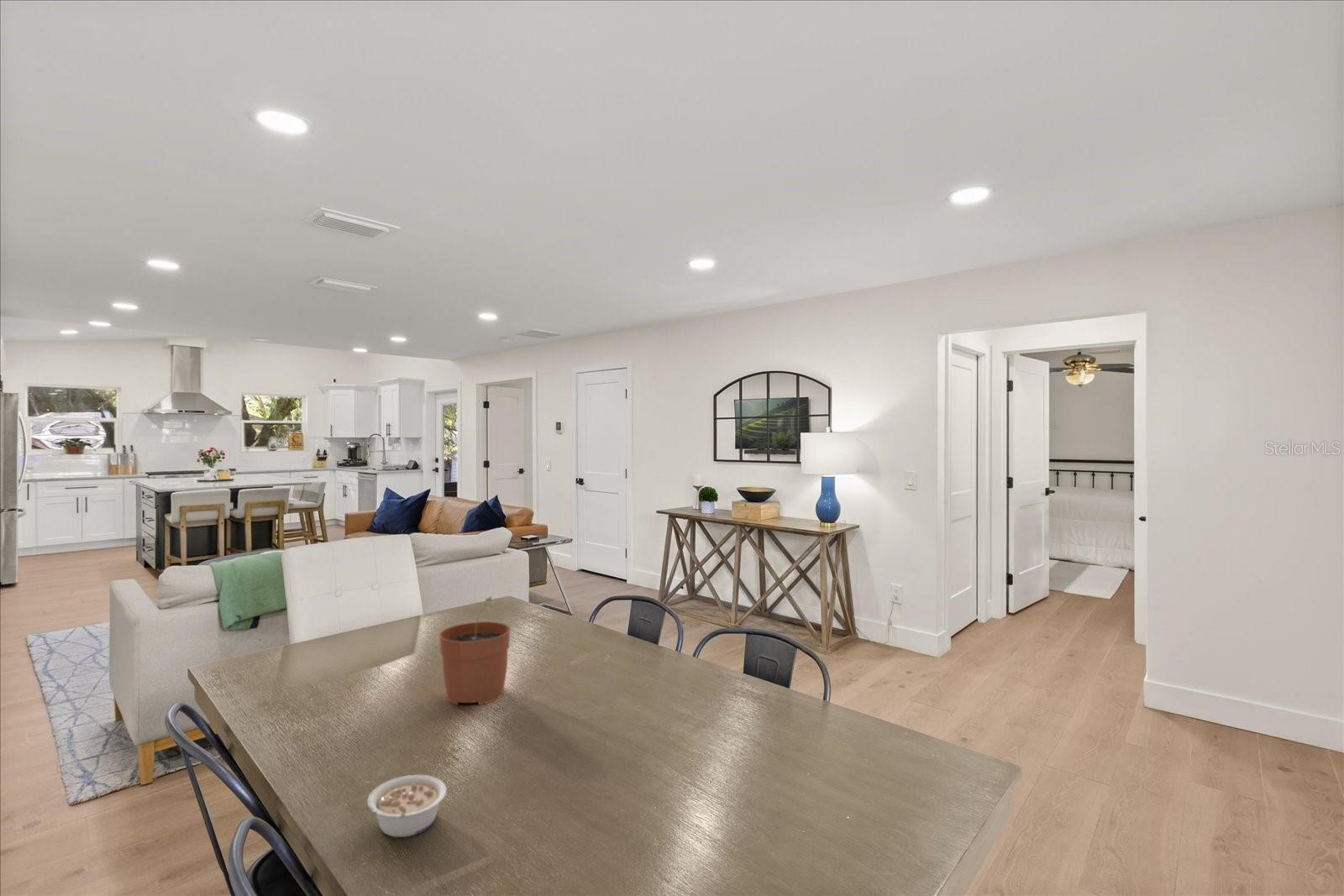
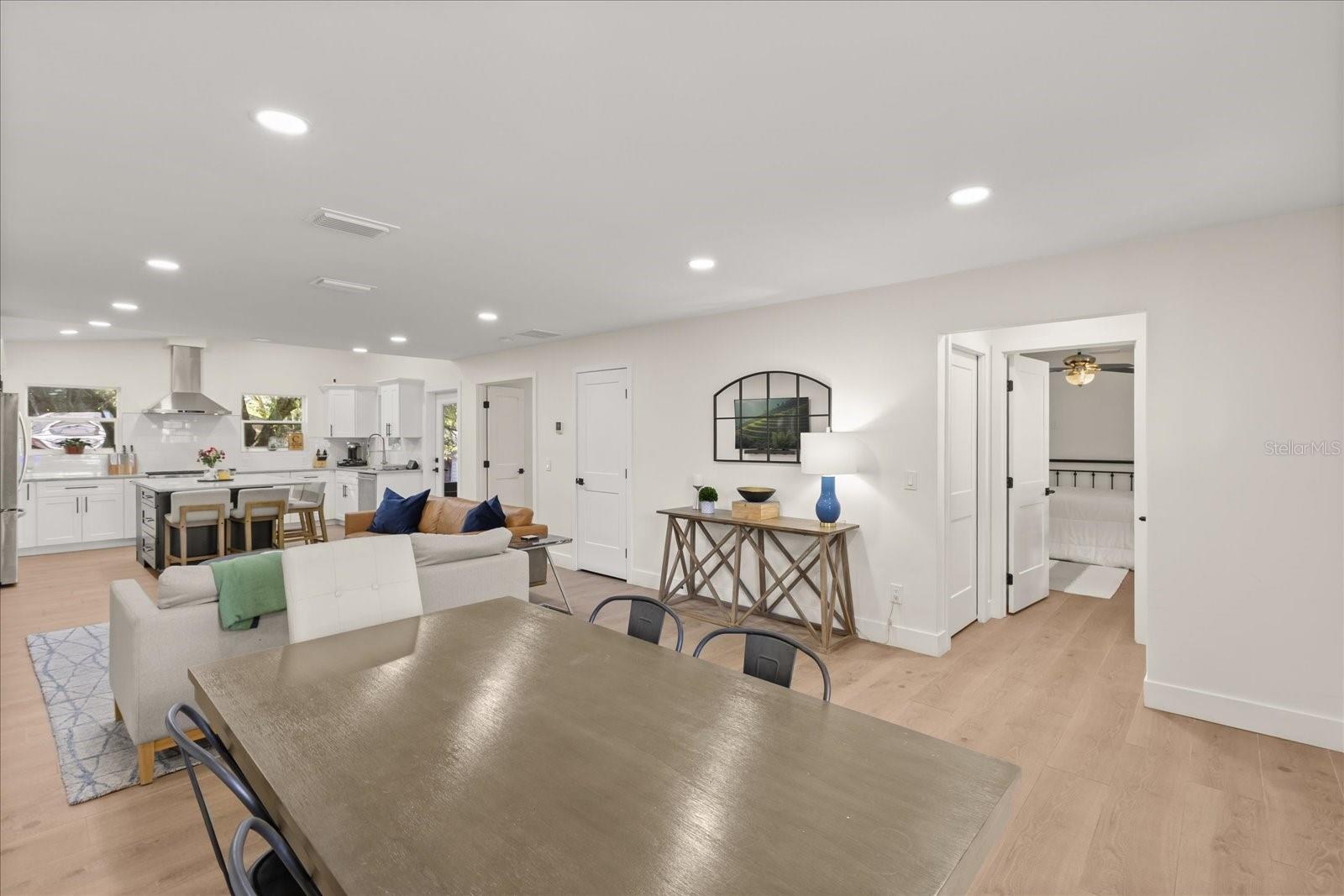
- plant pot [438,596,512,706]
- legume [366,774,448,838]
